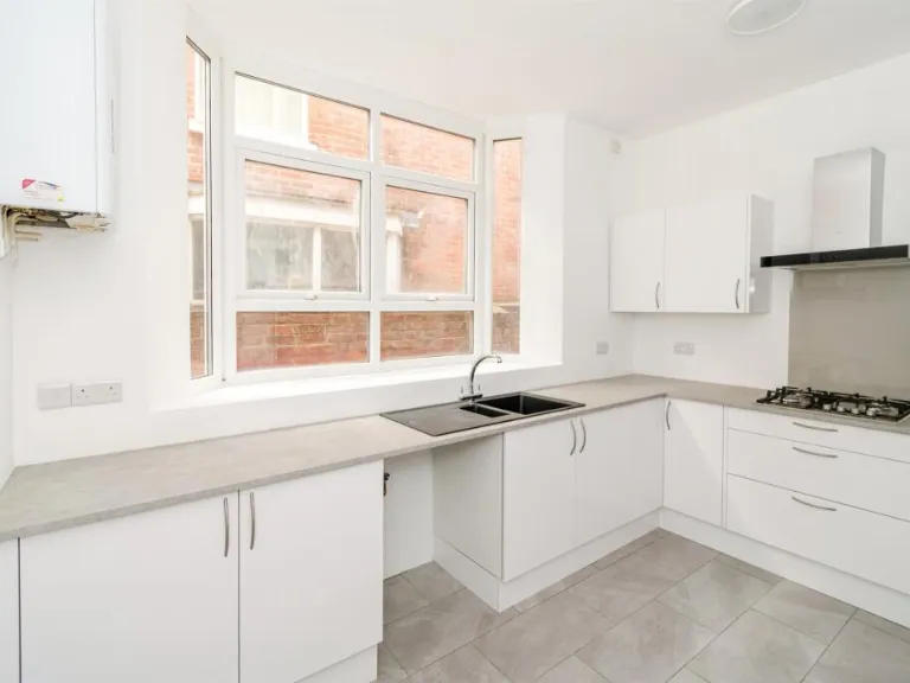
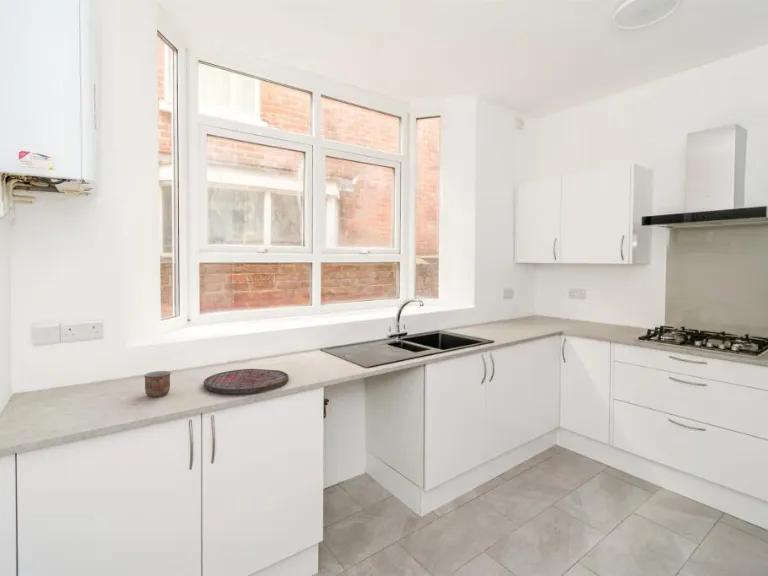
+ cutting board [203,368,289,394]
+ mug [144,370,171,398]
